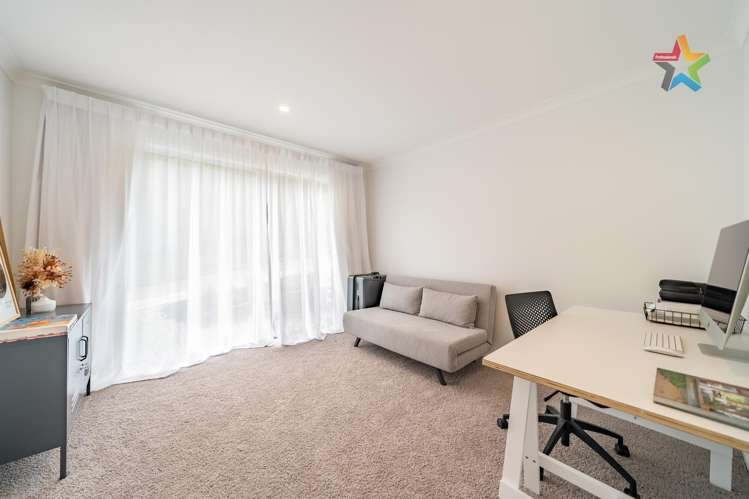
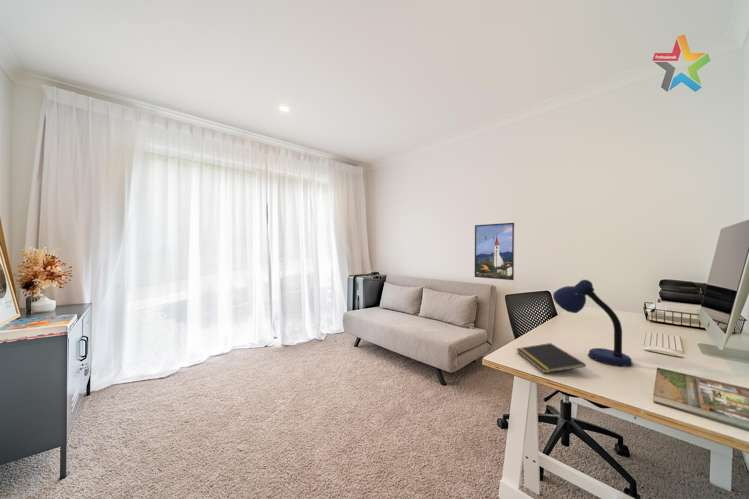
+ notepad [515,342,587,374]
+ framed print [474,222,515,281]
+ desk lamp [552,279,634,368]
